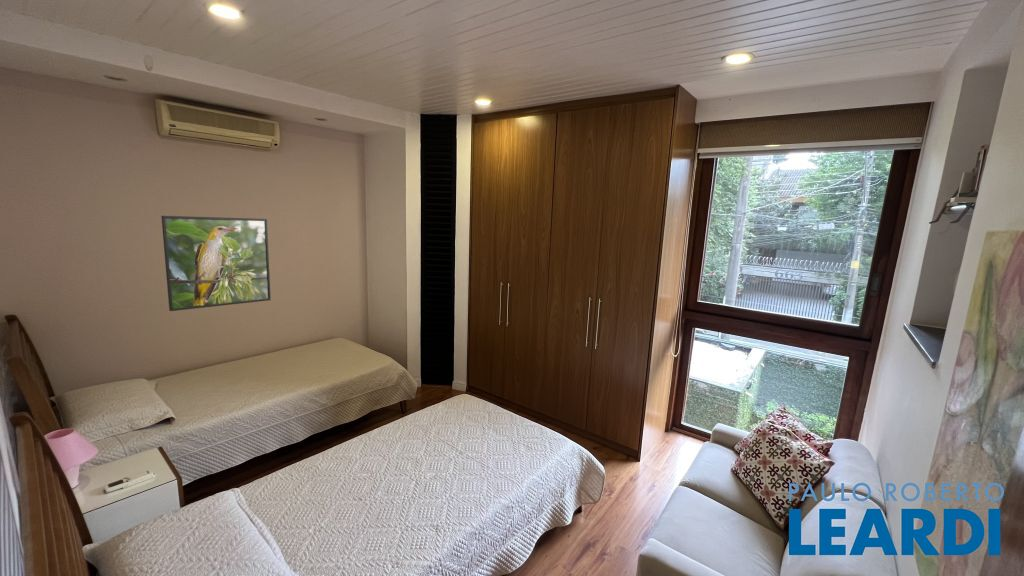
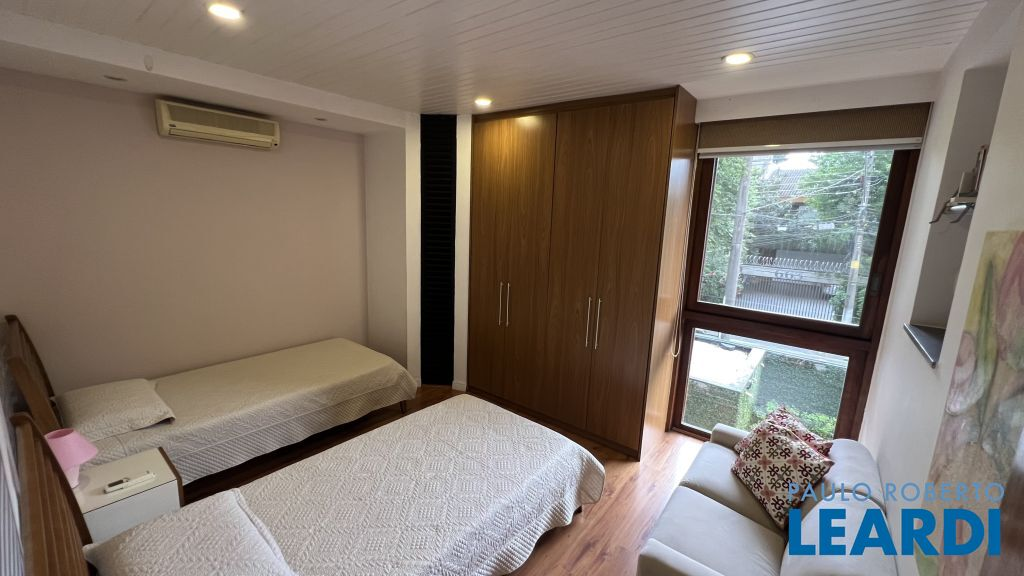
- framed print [160,215,272,312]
